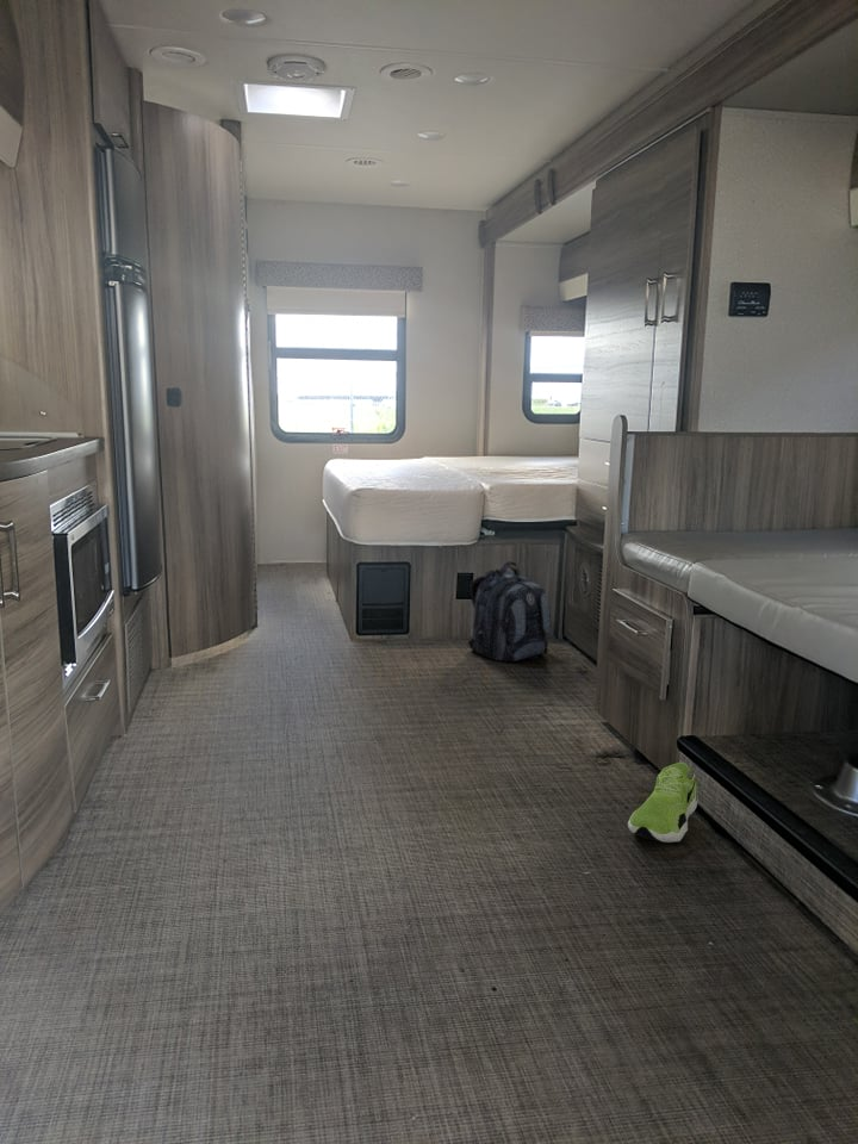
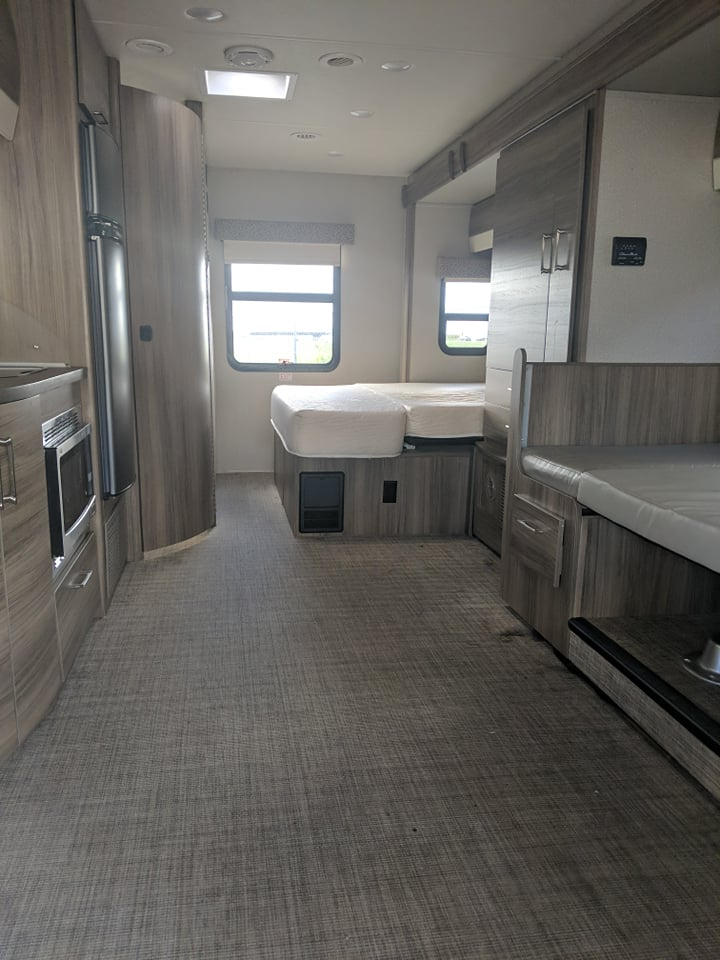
- backpack [466,560,553,663]
- shoe [627,761,698,844]
